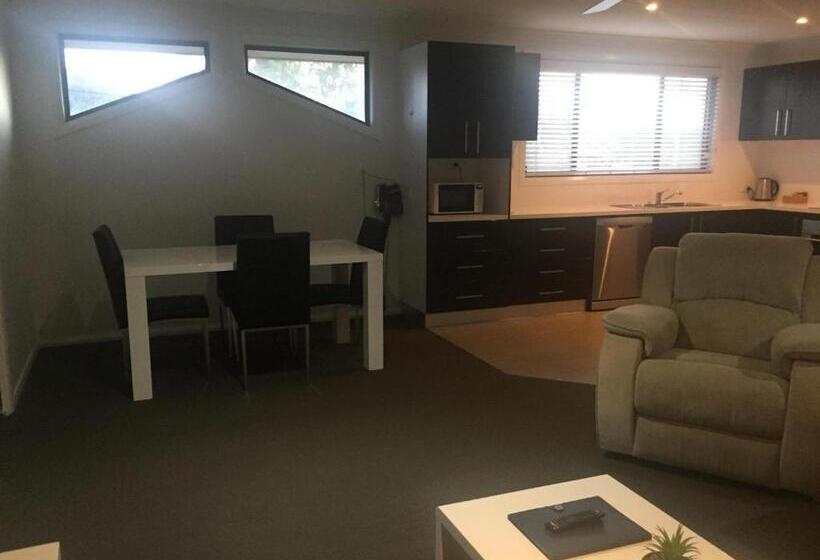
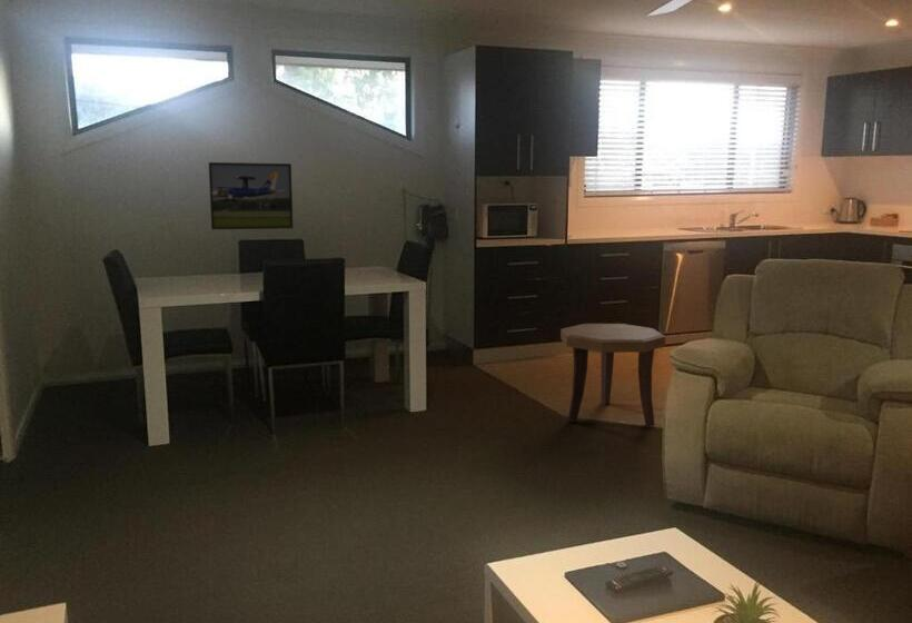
+ side table [559,323,666,426]
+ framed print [207,161,294,230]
